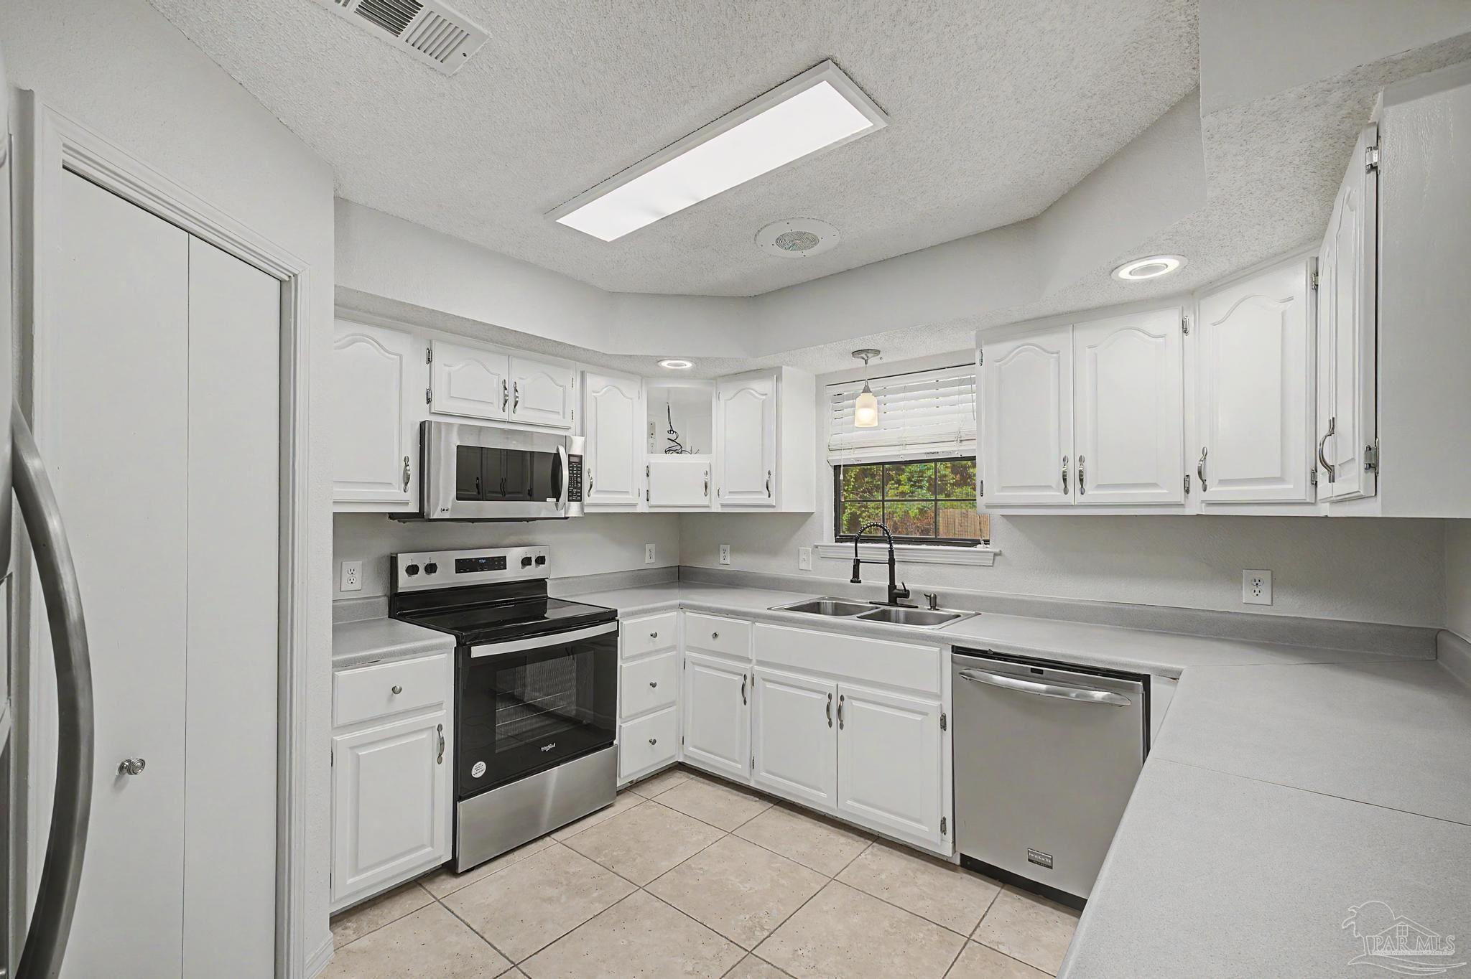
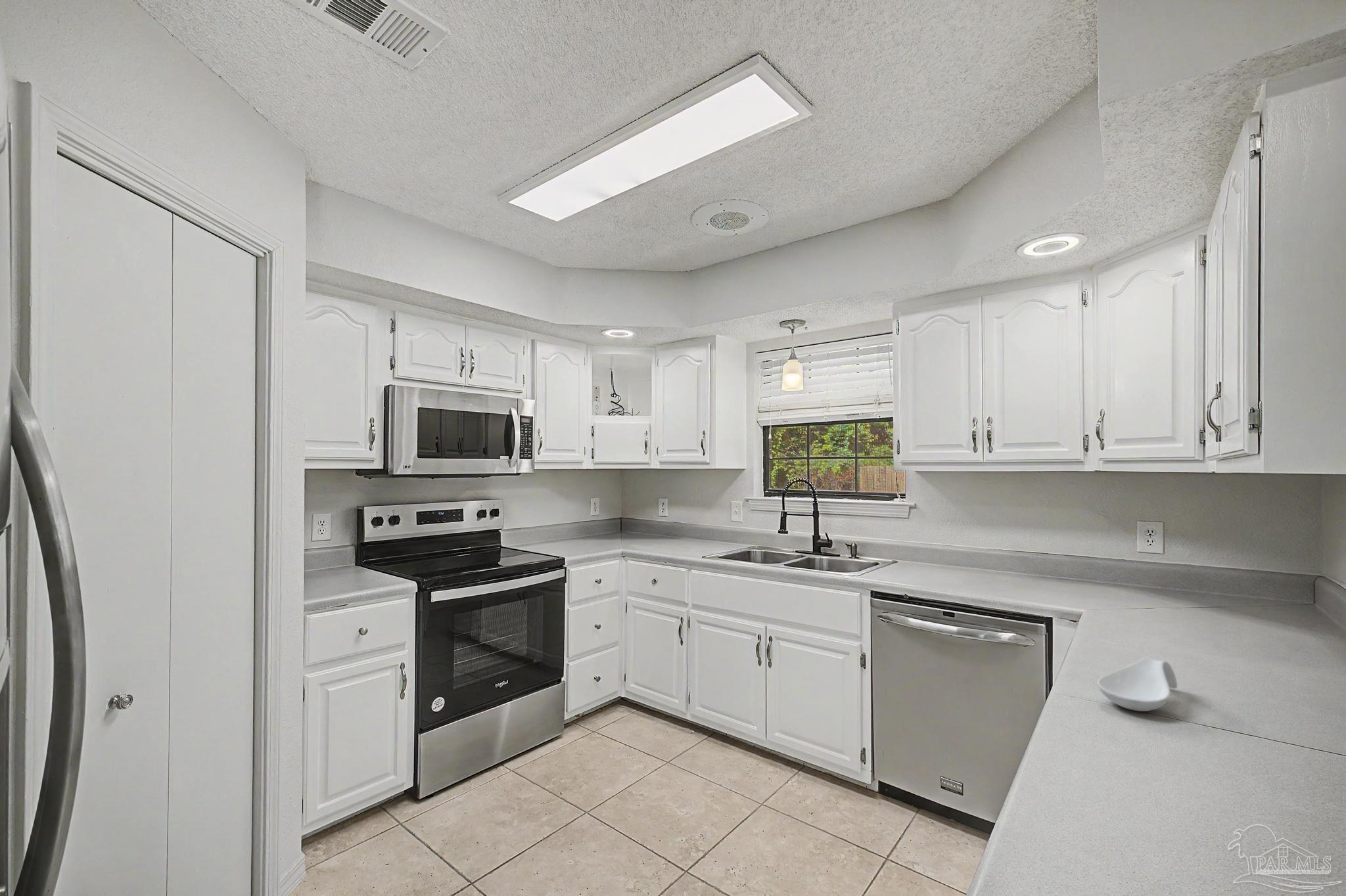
+ spoon rest [1096,656,1178,712]
